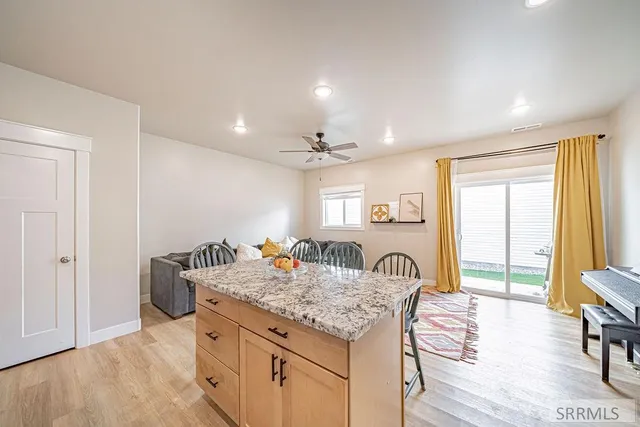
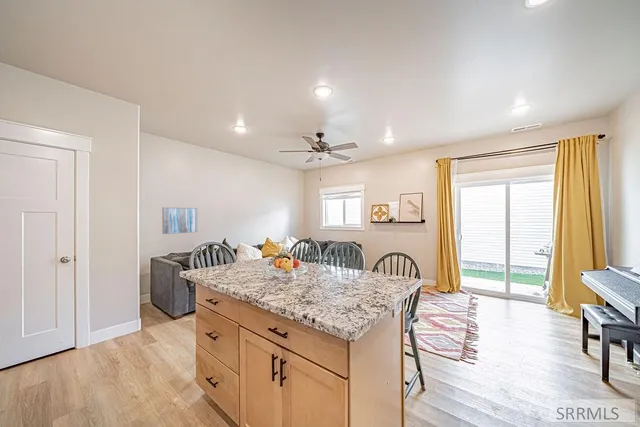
+ wall art [162,206,198,235]
